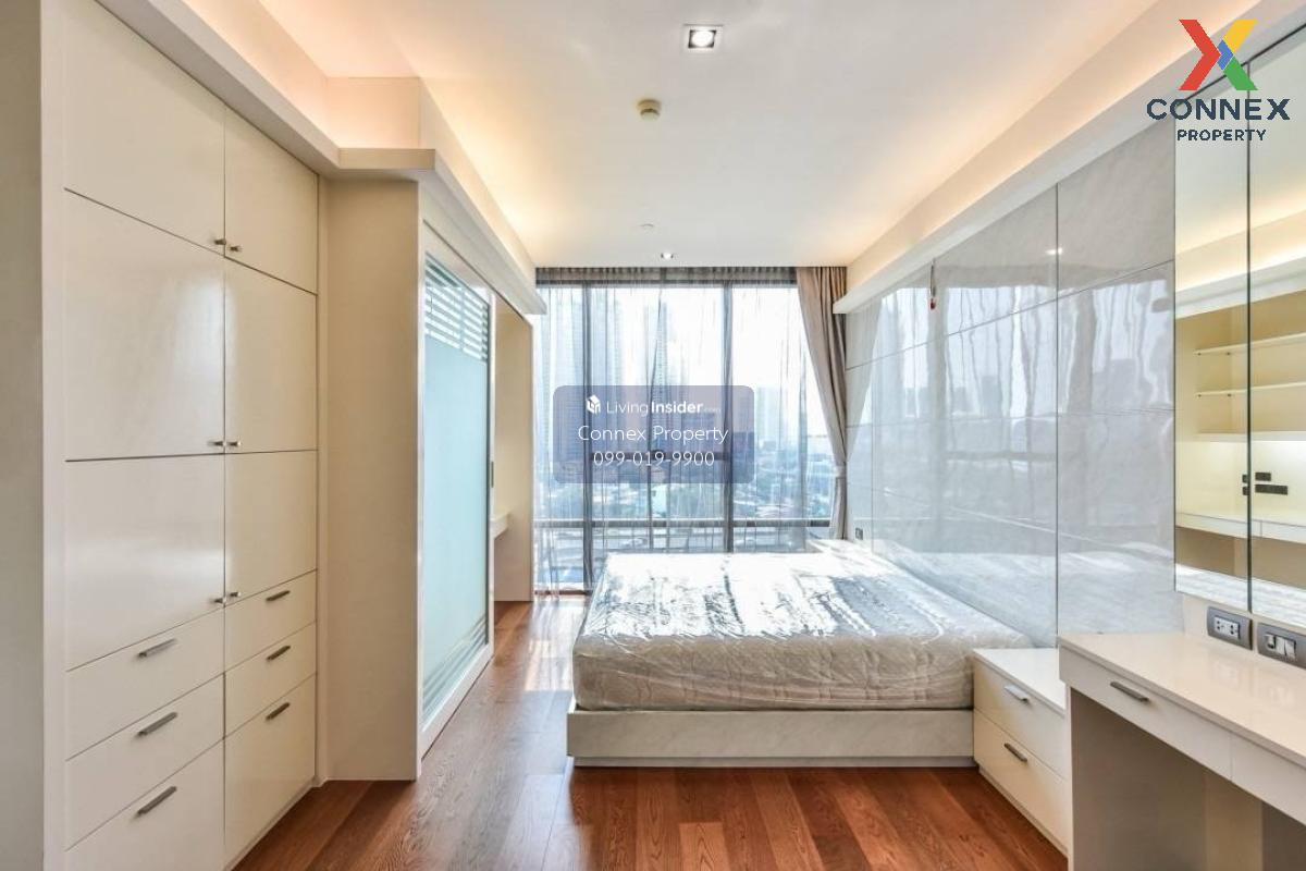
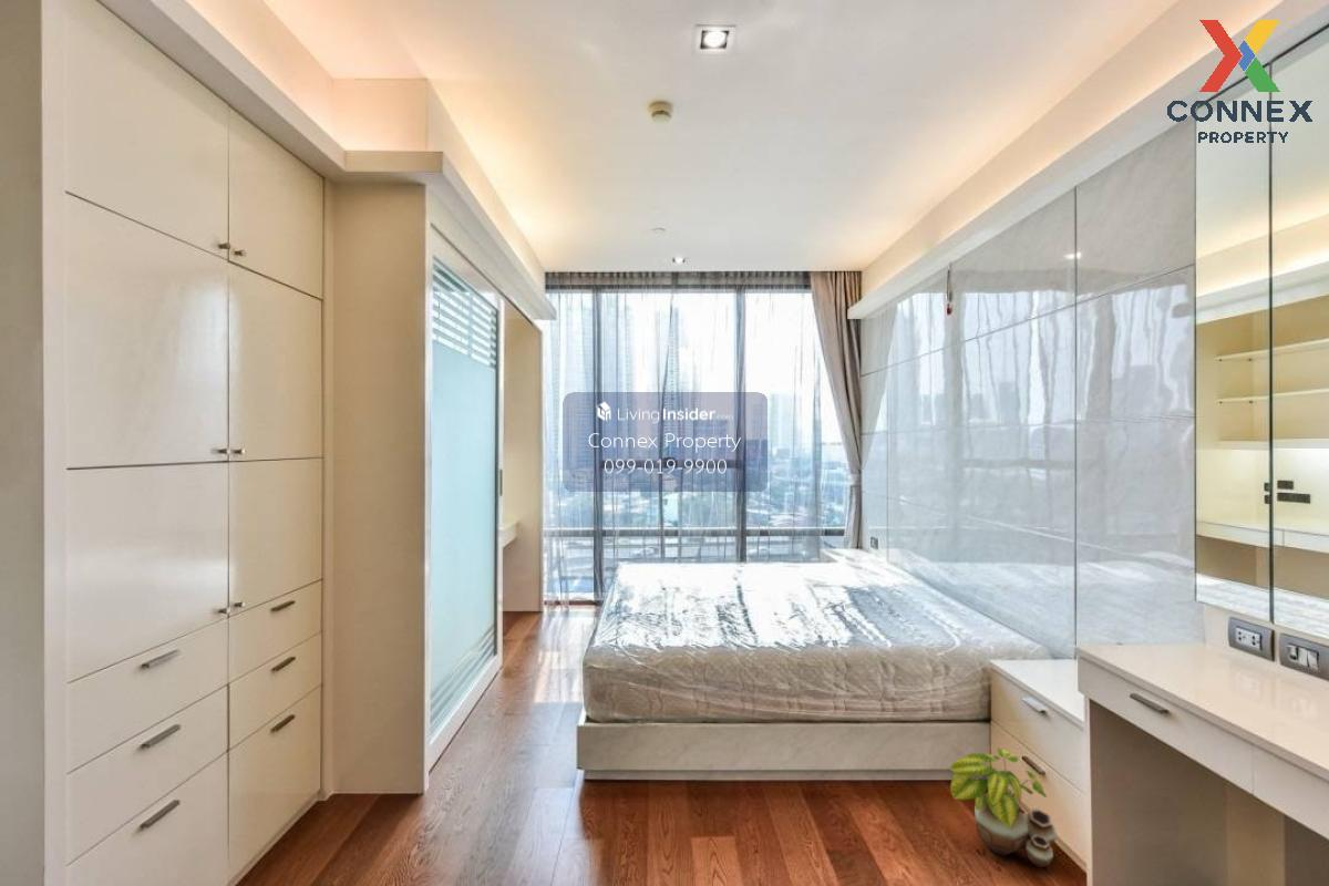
+ potted plant [949,748,1058,868]
